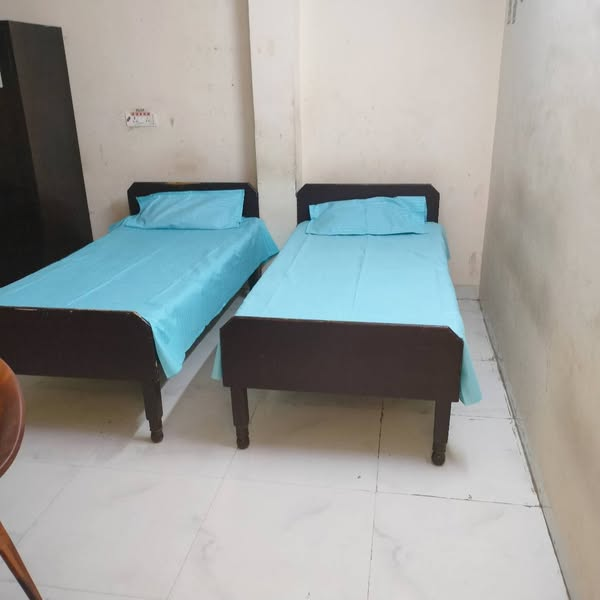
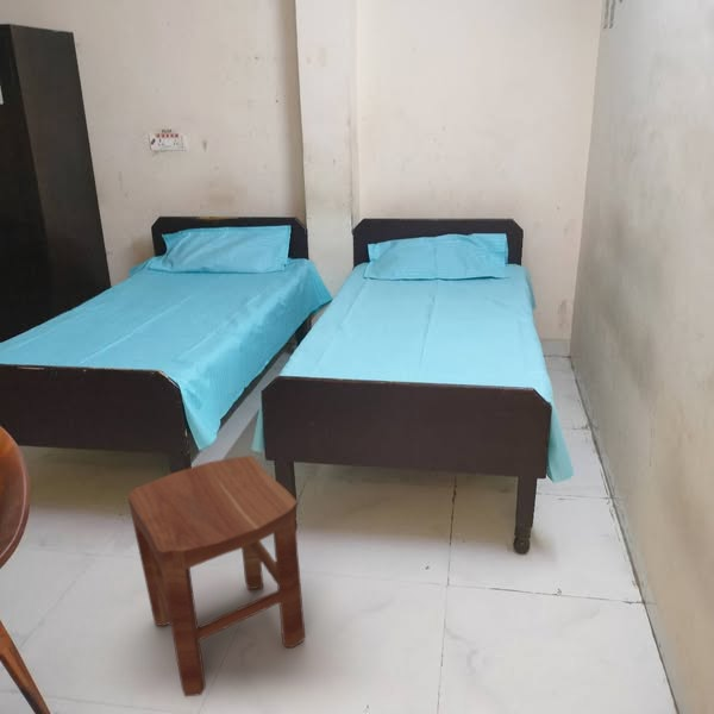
+ stool [127,455,306,697]
